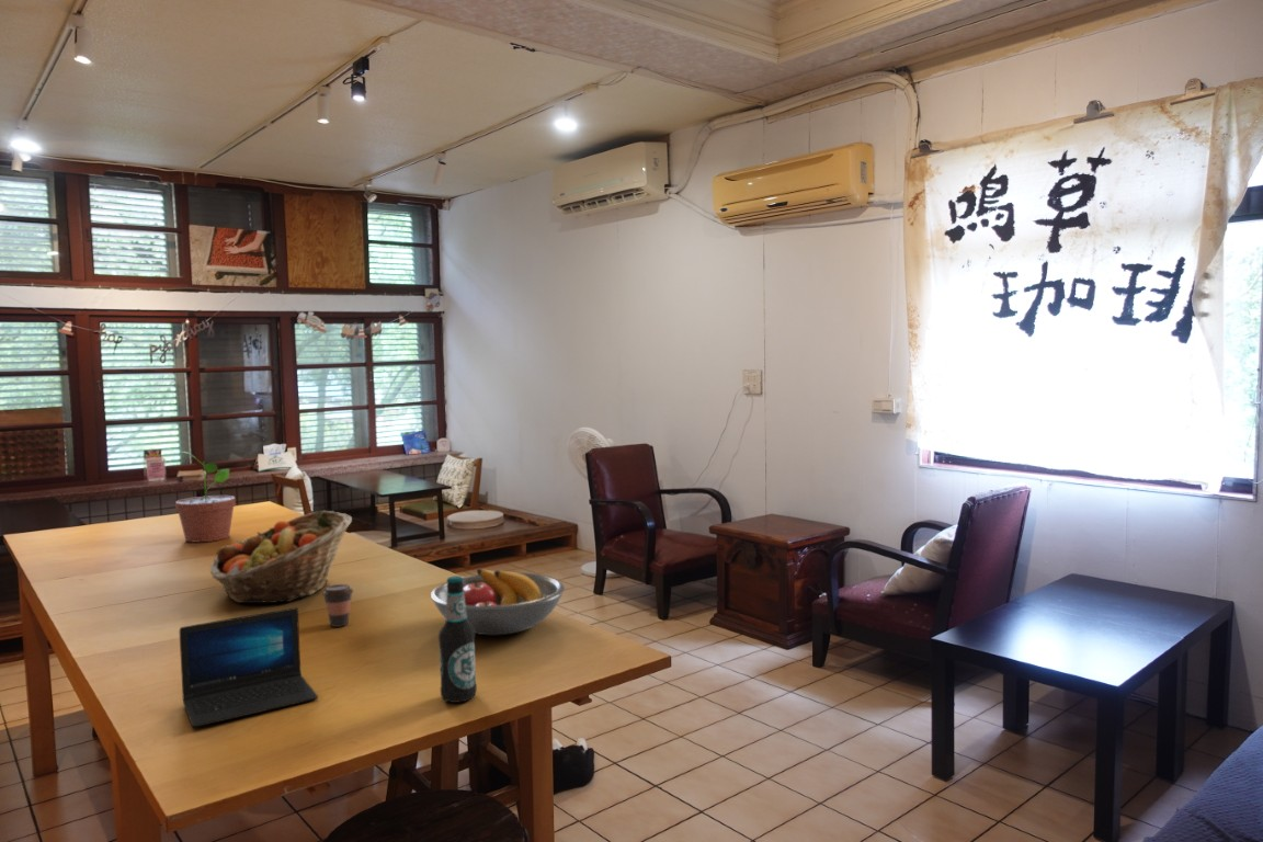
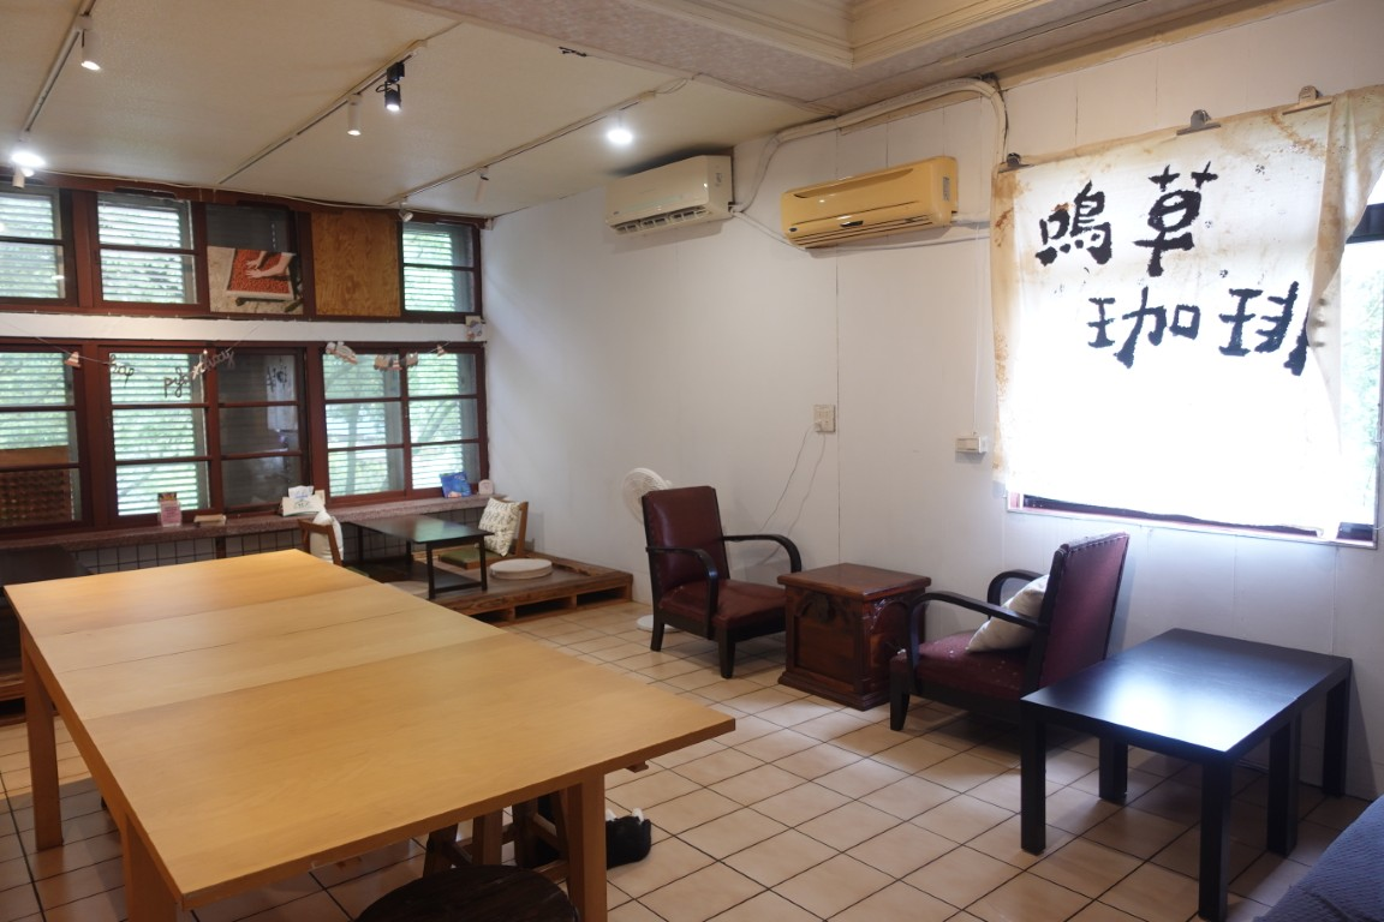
- coffee cup [321,583,354,628]
- bottle [437,574,478,704]
- fruit bowl [430,568,566,636]
- fruit basket [209,510,353,604]
- laptop [179,606,319,728]
- potted plant [174,451,237,544]
